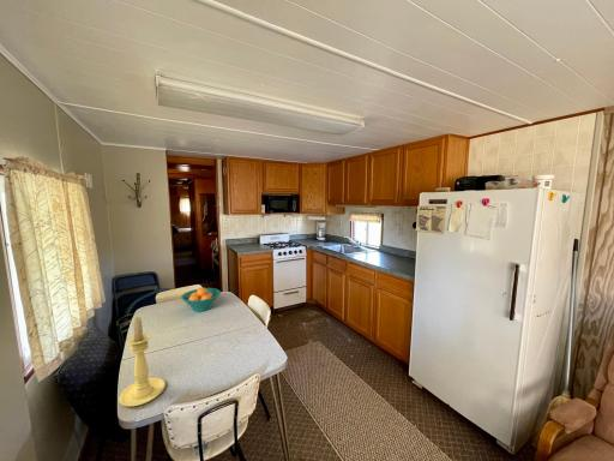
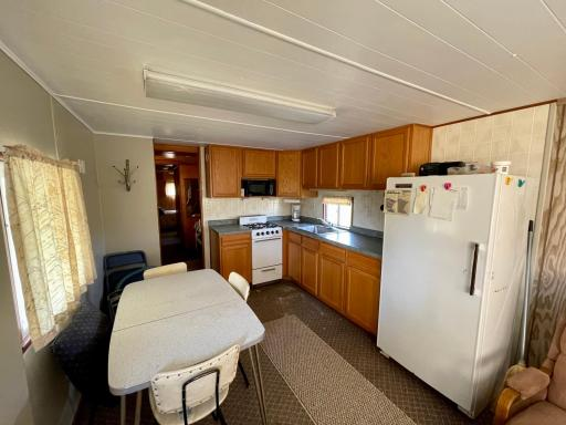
- candle holder [118,316,167,407]
- fruit bowl [180,287,222,312]
